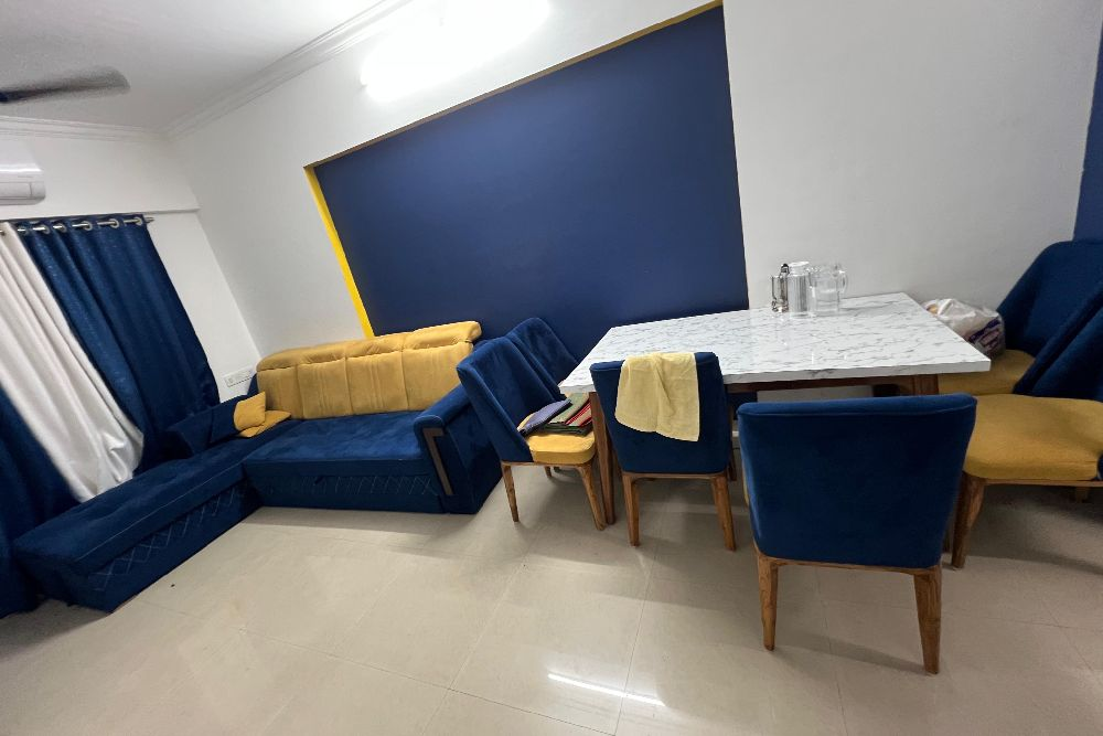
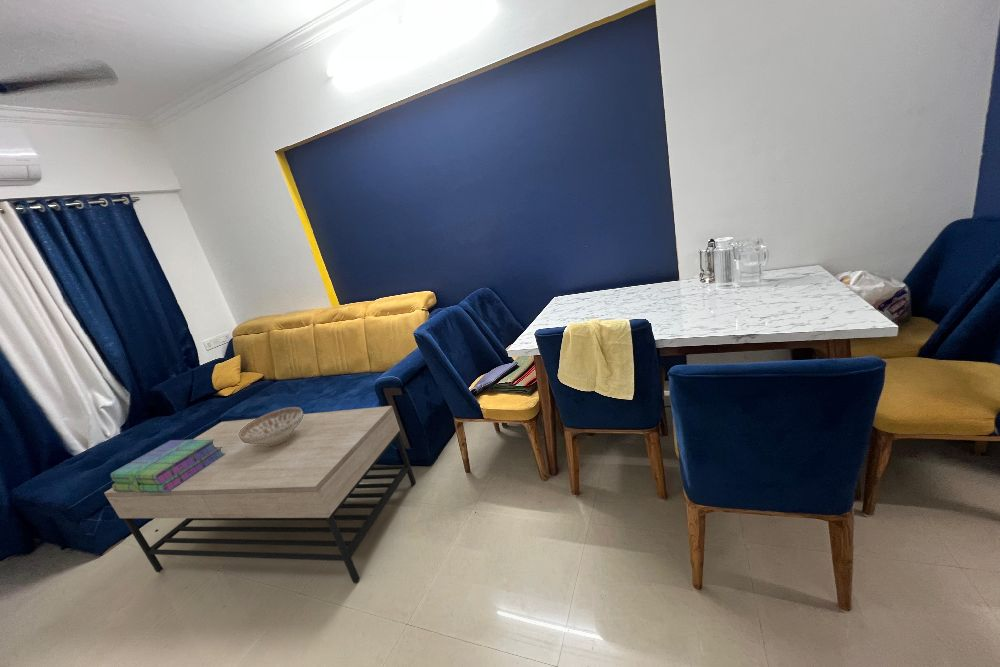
+ stack of books [109,439,225,493]
+ coffee table [103,405,417,584]
+ decorative bowl [238,406,304,447]
